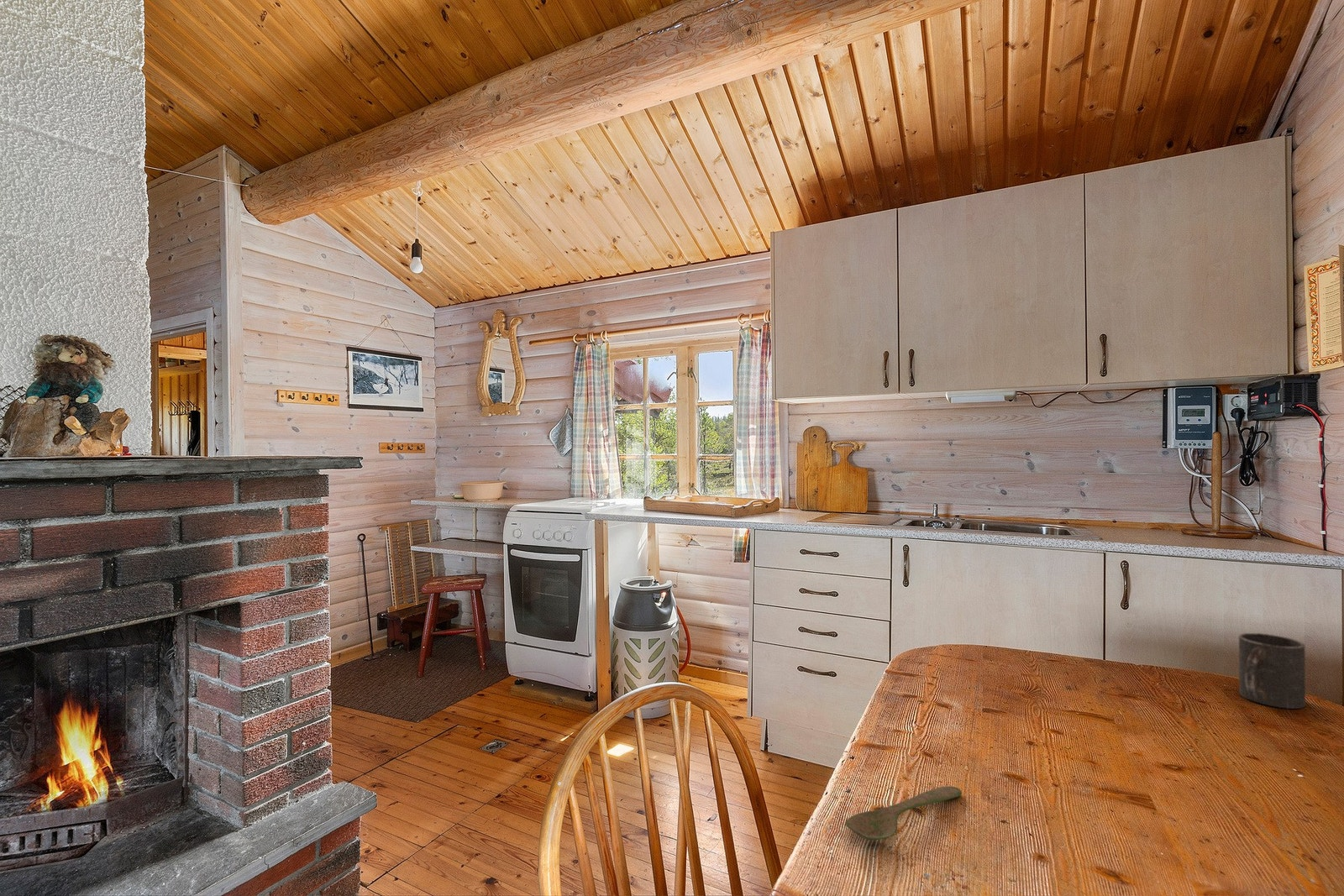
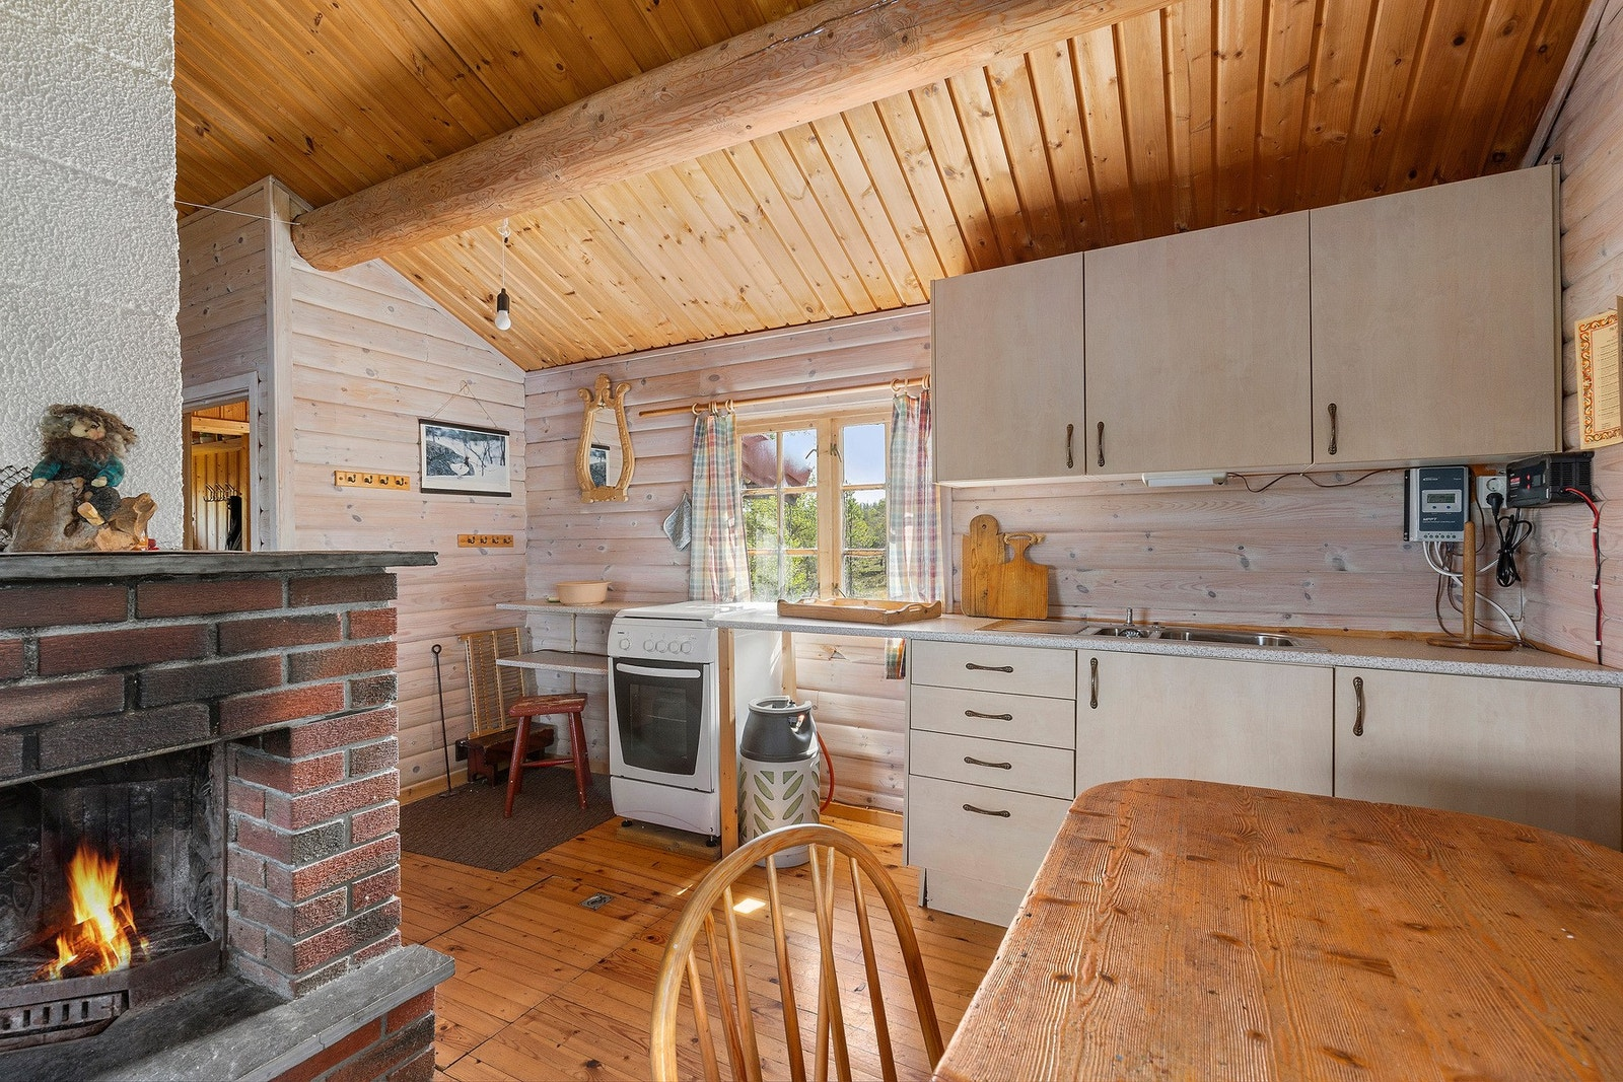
- mug [1238,632,1306,710]
- spoon [844,785,963,841]
